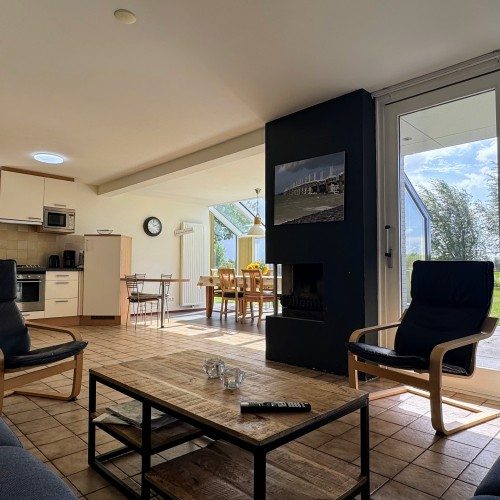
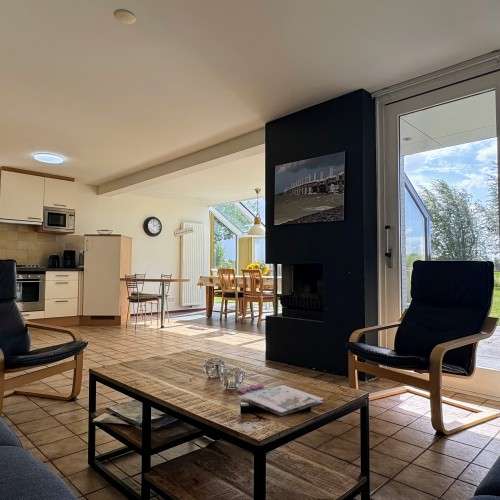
+ magazine [237,382,324,417]
